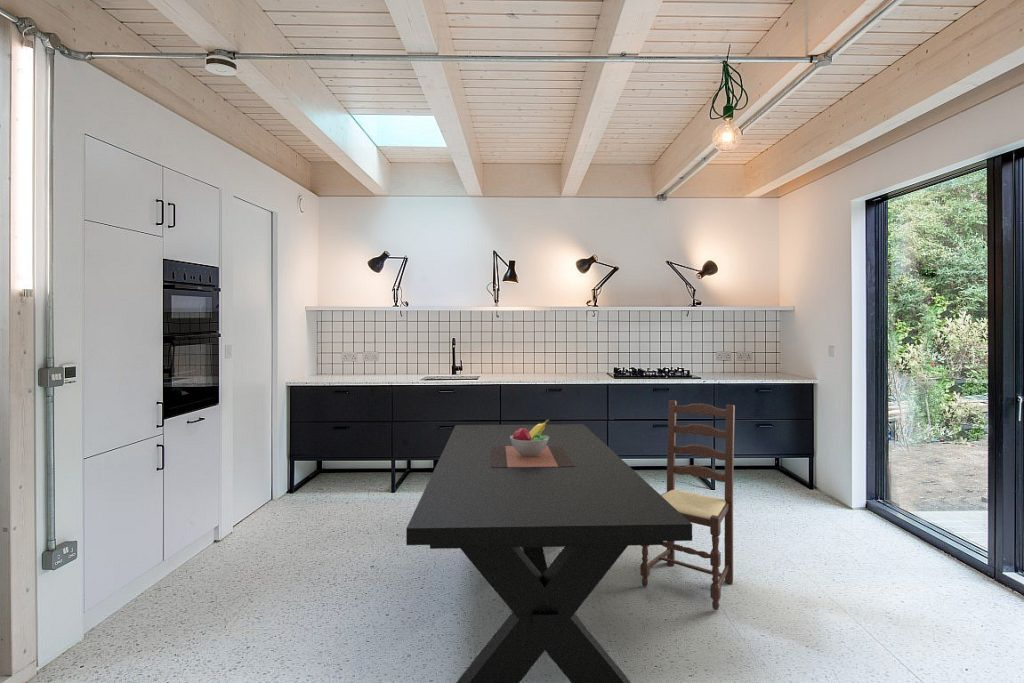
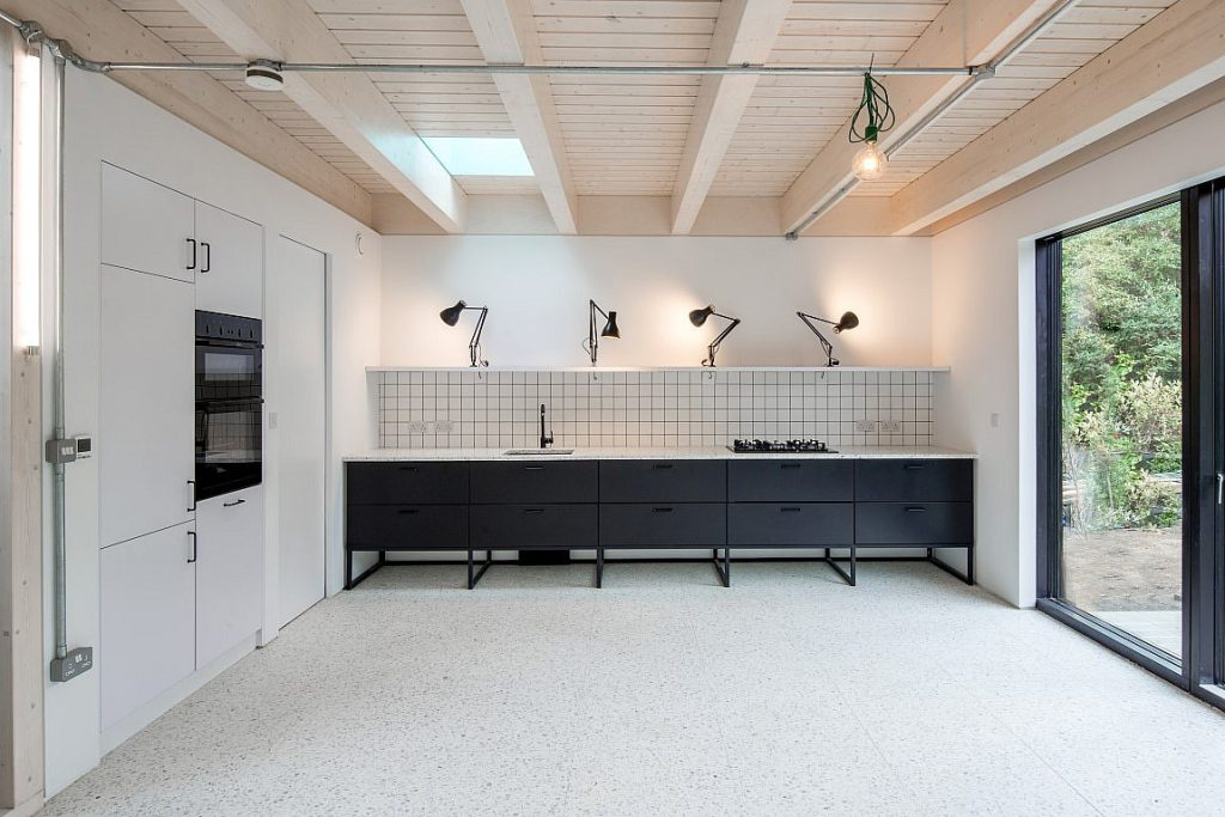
- dining table [405,419,693,683]
- dining chair [639,399,736,611]
